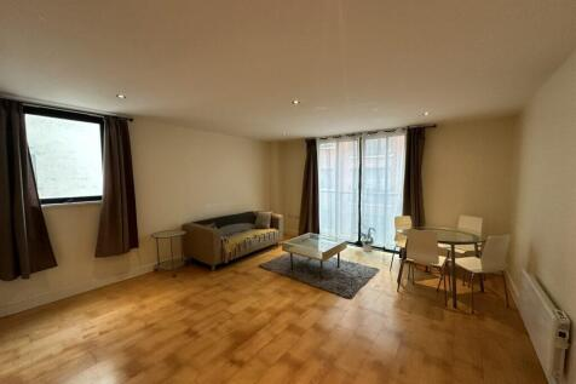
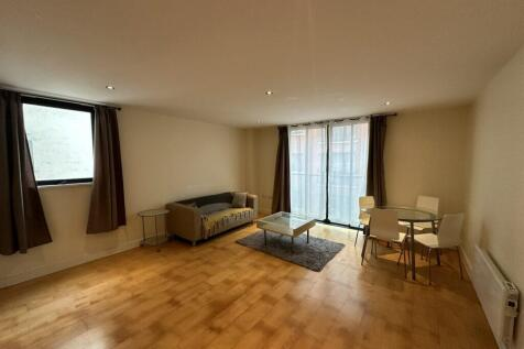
- house plant [353,223,378,253]
